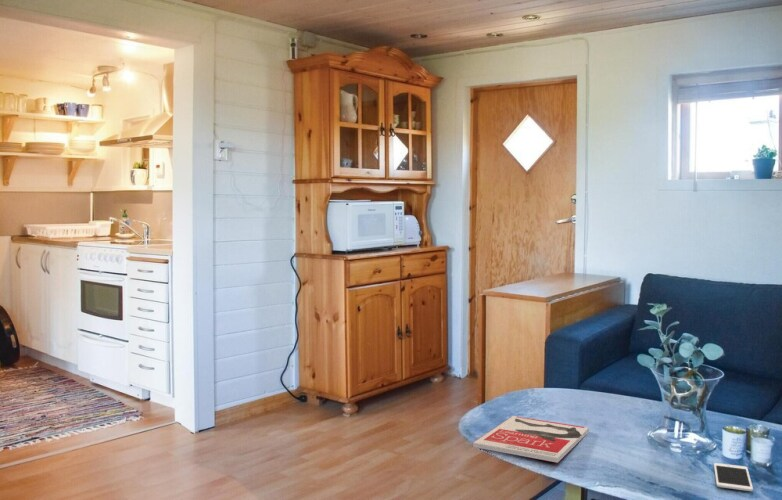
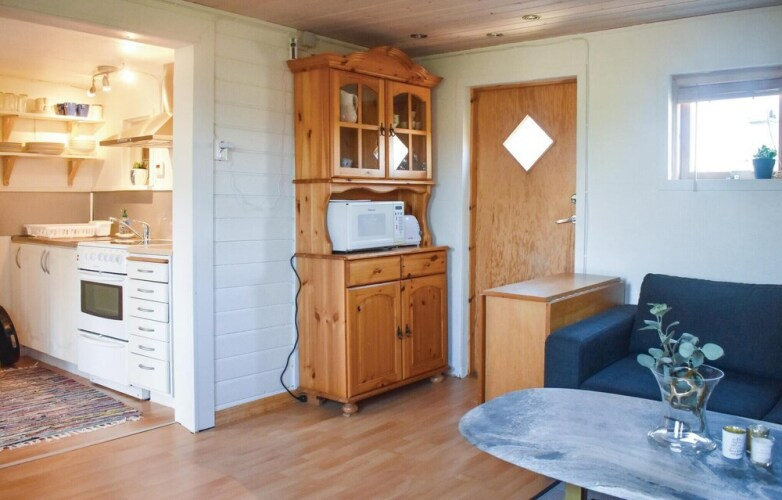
- cell phone [713,462,754,492]
- book [471,415,590,464]
